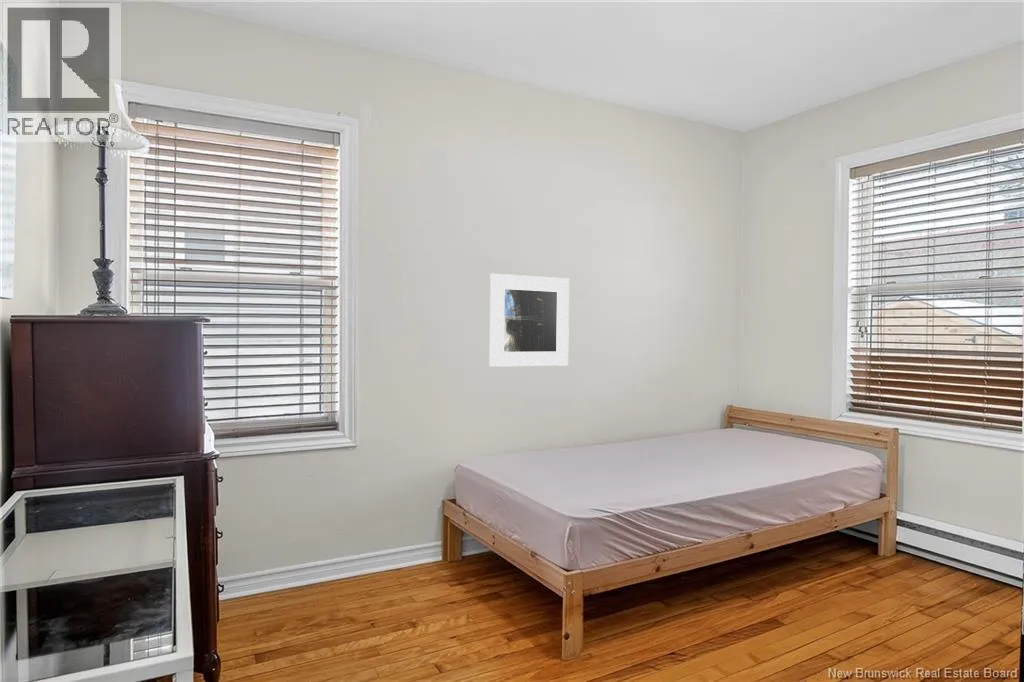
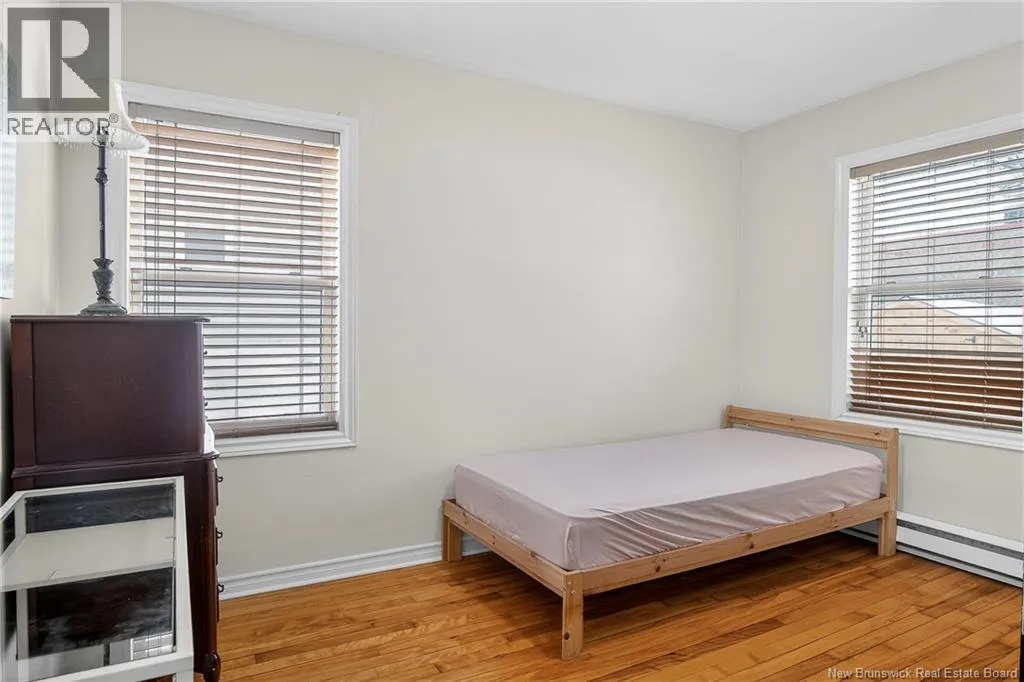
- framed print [488,273,570,368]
